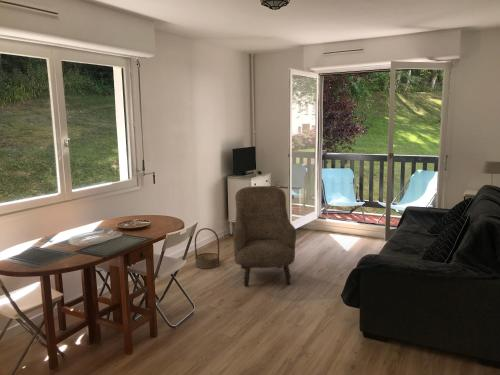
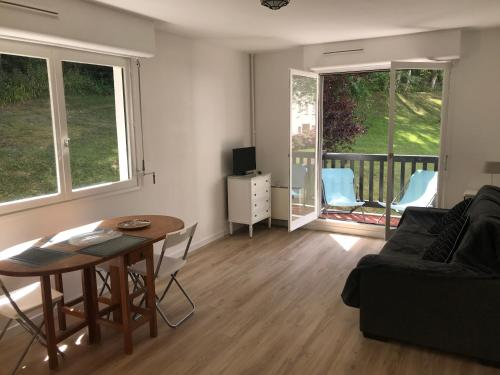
- armchair [232,185,297,287]
- basket [194,227,220,269]
